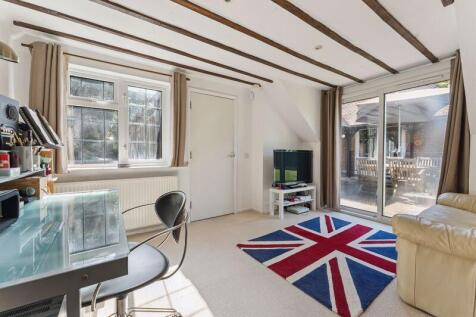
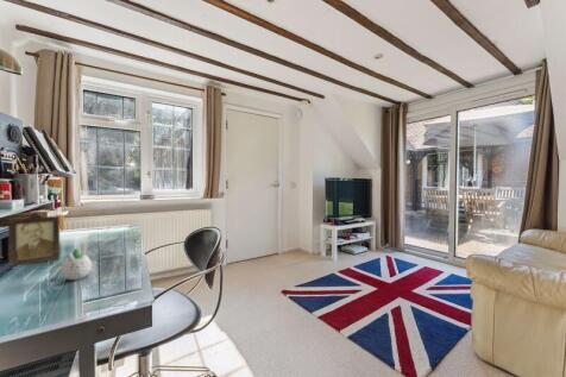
+ succulent planter [59,247,93,281]
+ photo frame [7,211,62,268]
